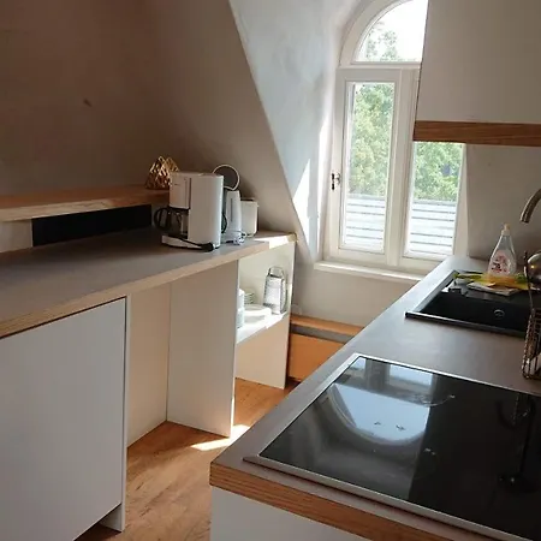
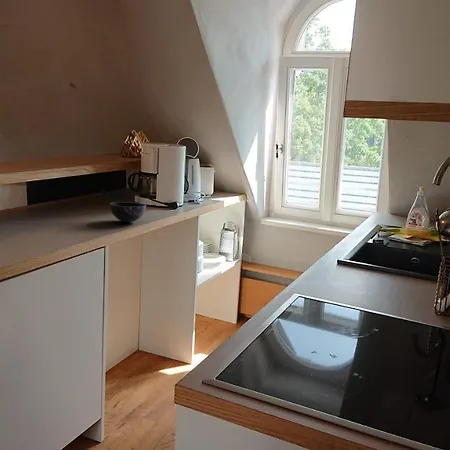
+ bowl [109,201,147,223]
